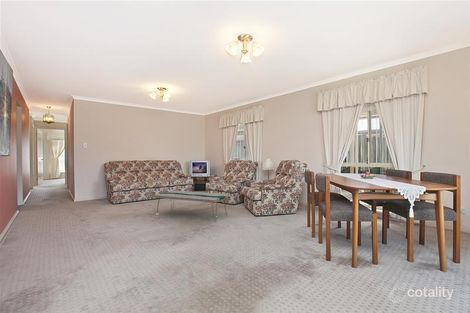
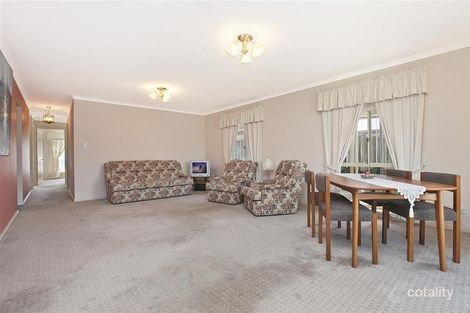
- coffee table [152,189,230,222]
